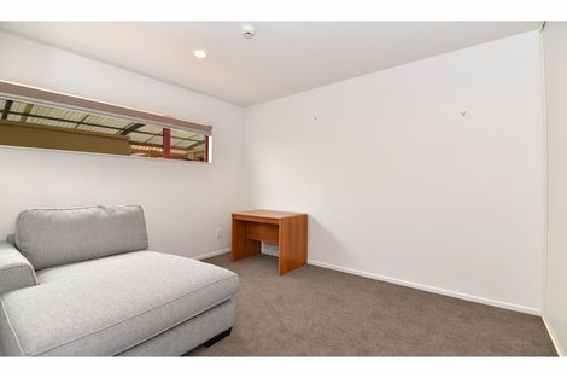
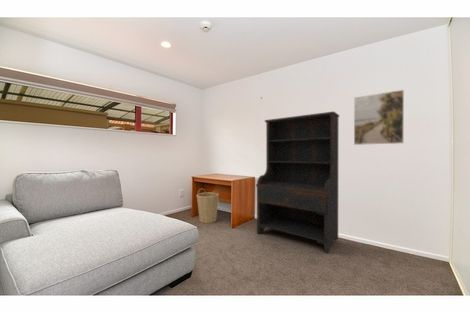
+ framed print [353,89,405,146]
+ bookshelf [255,110,340,254]
+ basket [196,188,220,224]
